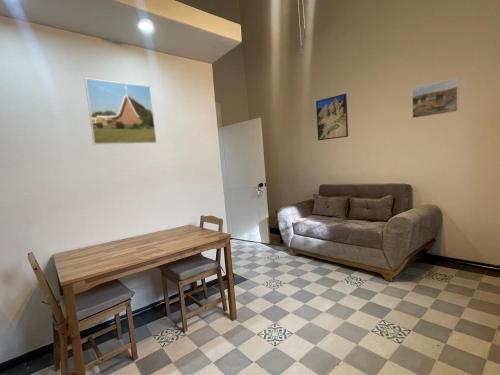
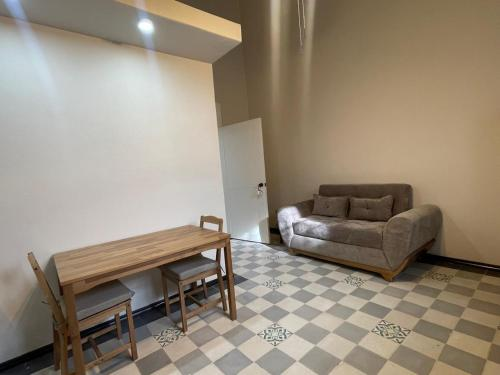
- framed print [84,77,158,145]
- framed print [411,76,459,119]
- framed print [315,93,349,141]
